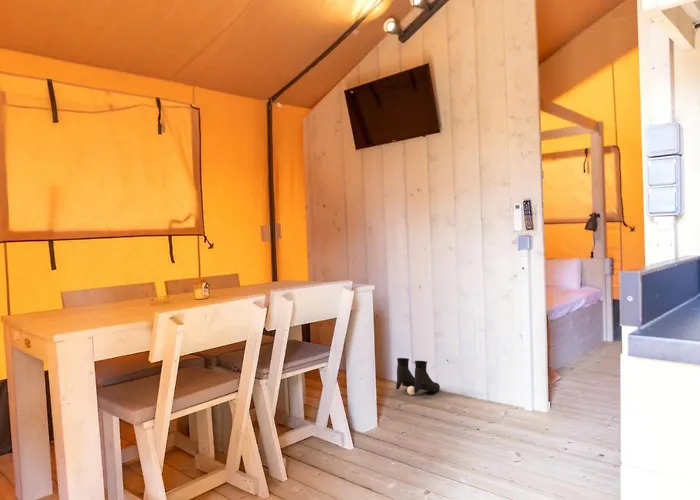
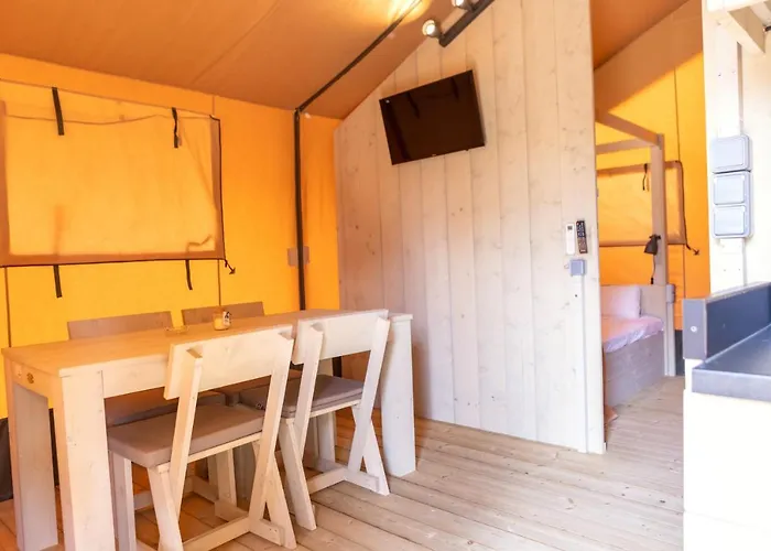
- boots [395,357,441,396]
